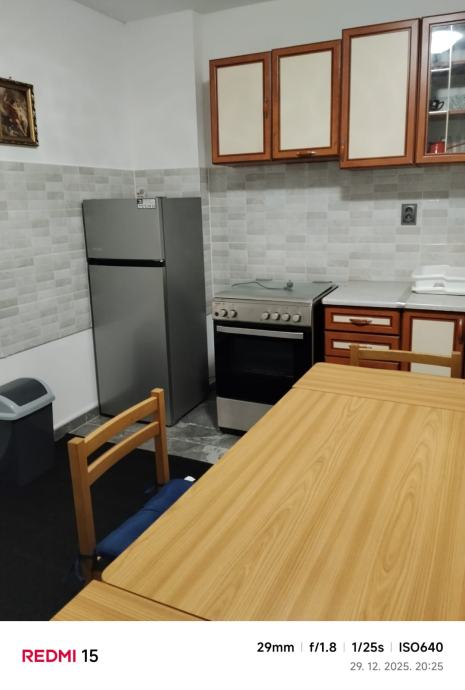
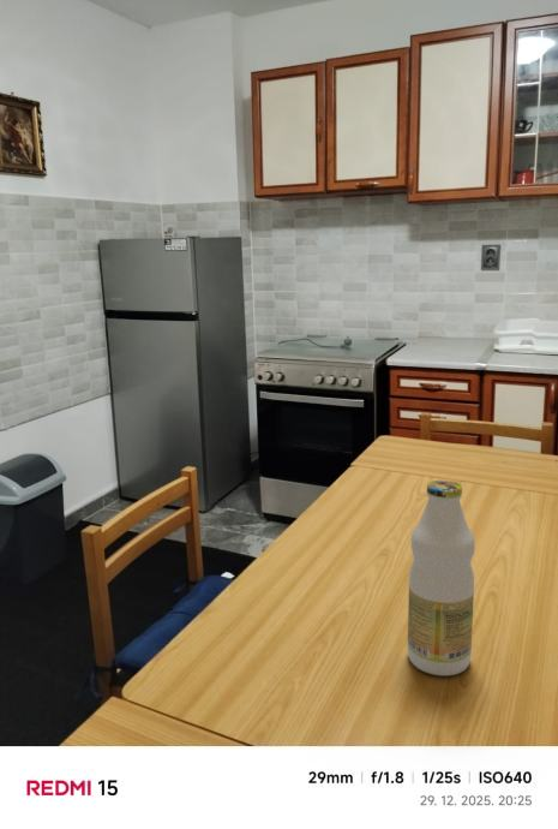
+ bottle [407,479,476,676]
